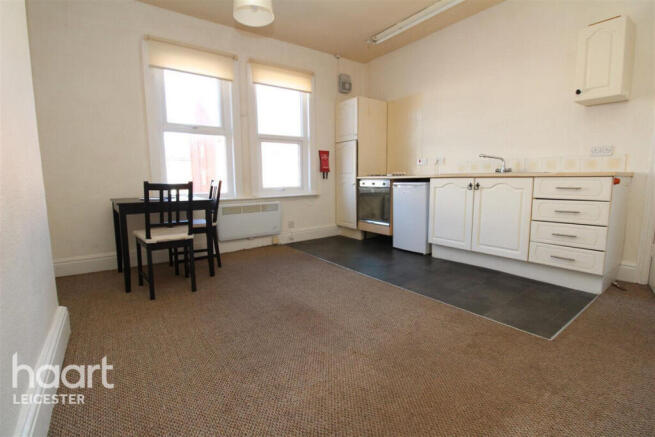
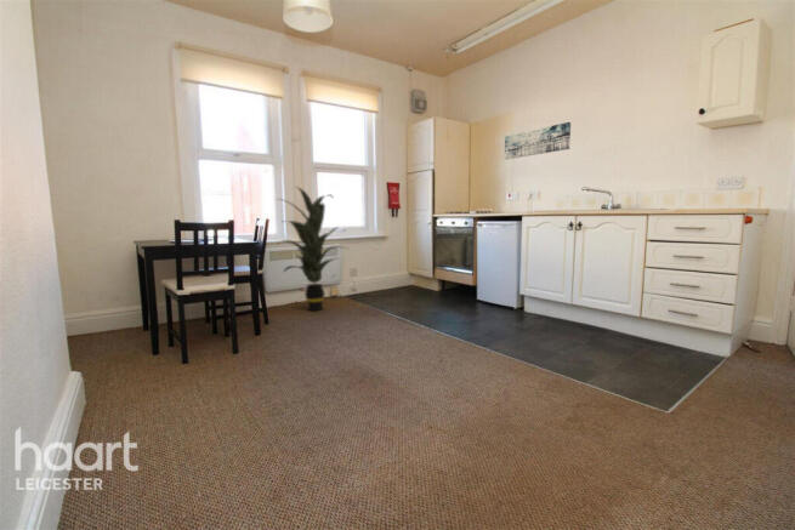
+ indoor plant [274,184,352,312]
+ wall art [504,121,572,160]
